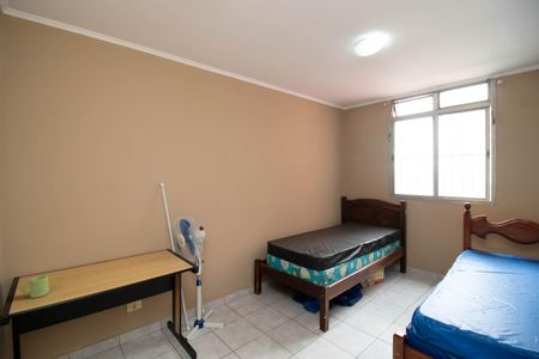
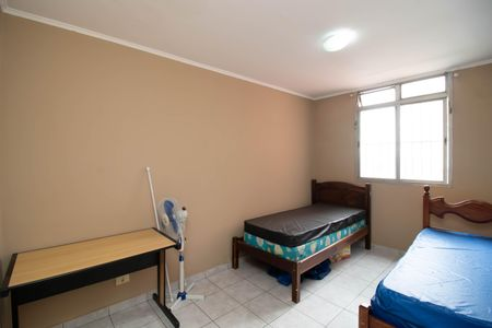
- mug [19,274,50,299]
